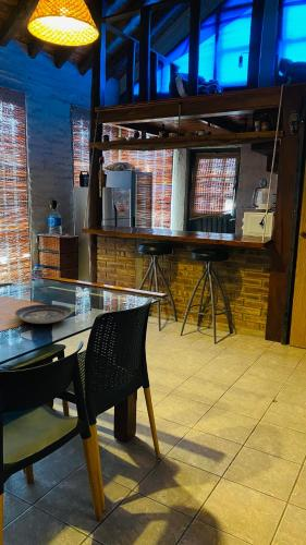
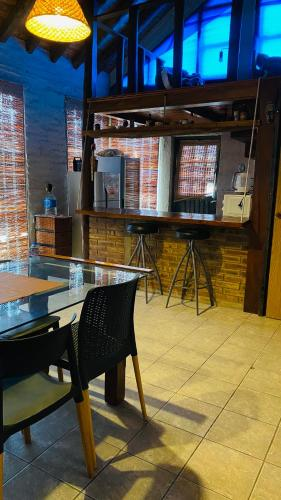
- plate [14,303,73,325]
